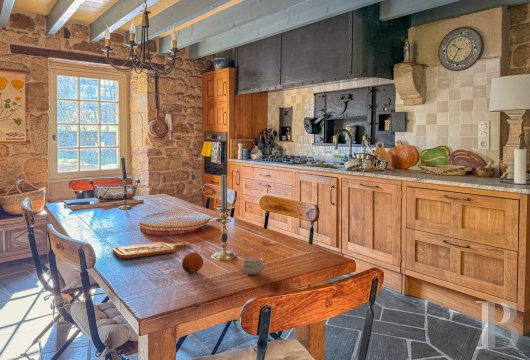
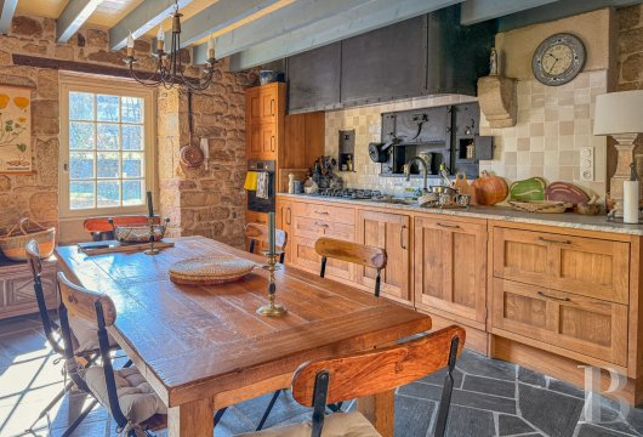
- cup [242,256,265,276]
- fruit [181,251,204,274]
- cutting board [112,241,191,259]
